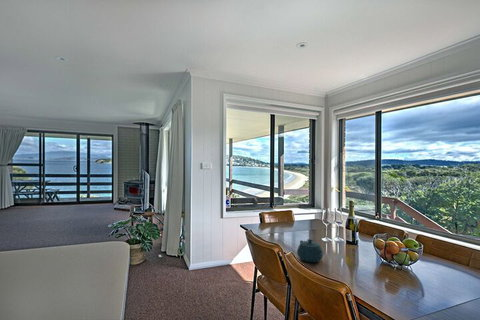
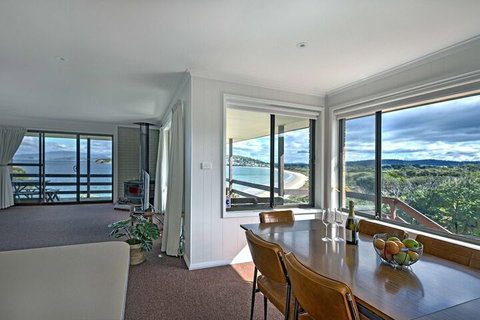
- teapot [296,238,324,263]
